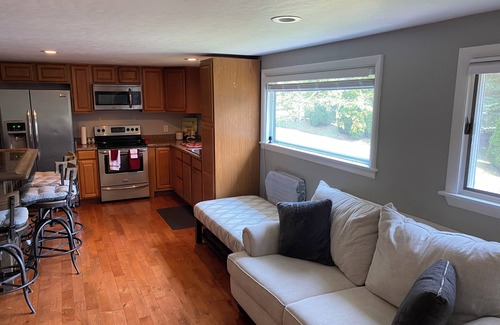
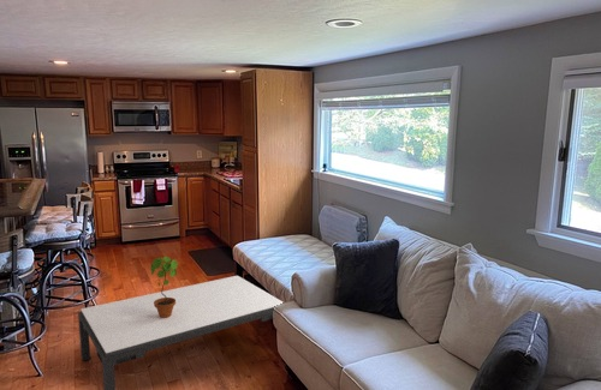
+ potted plant [149,256,178,318]
+ coffee table [77,275,284,390]
